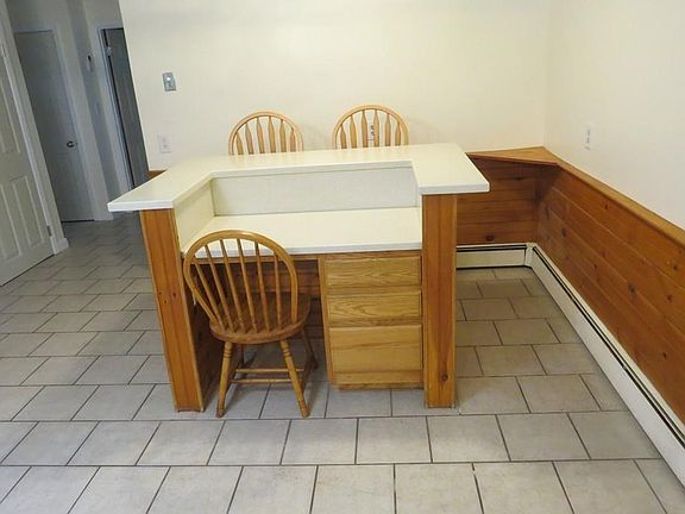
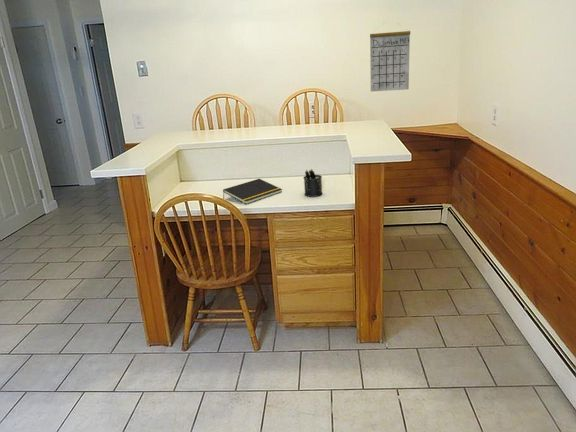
+ notepad [222,178,283,205]
+ pen holder [302,167,323,198]
+ calendar [369,22,411,93]
